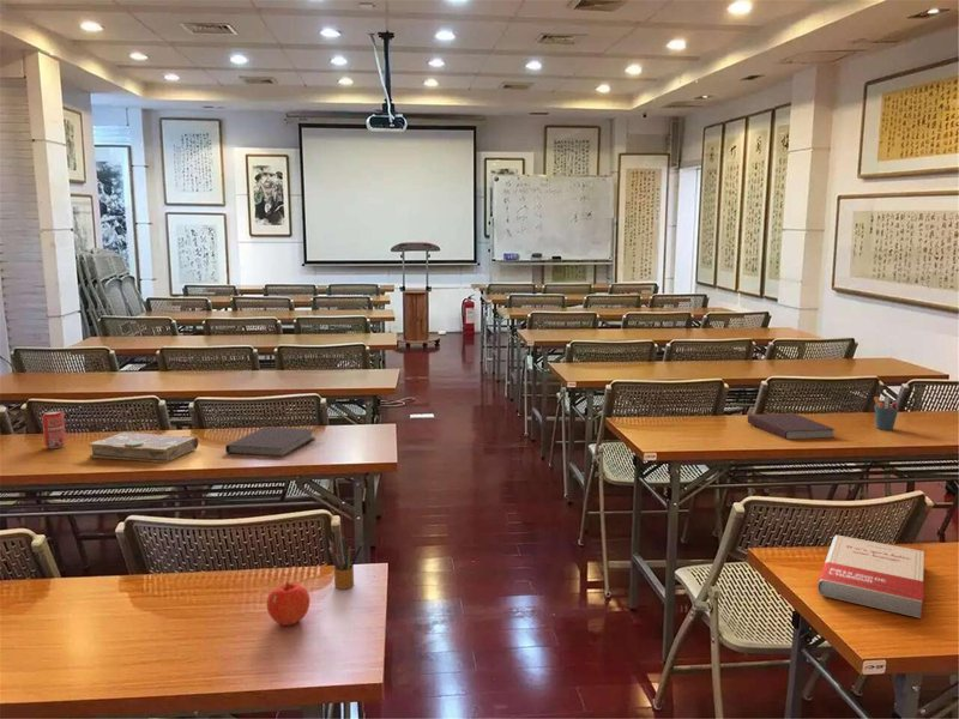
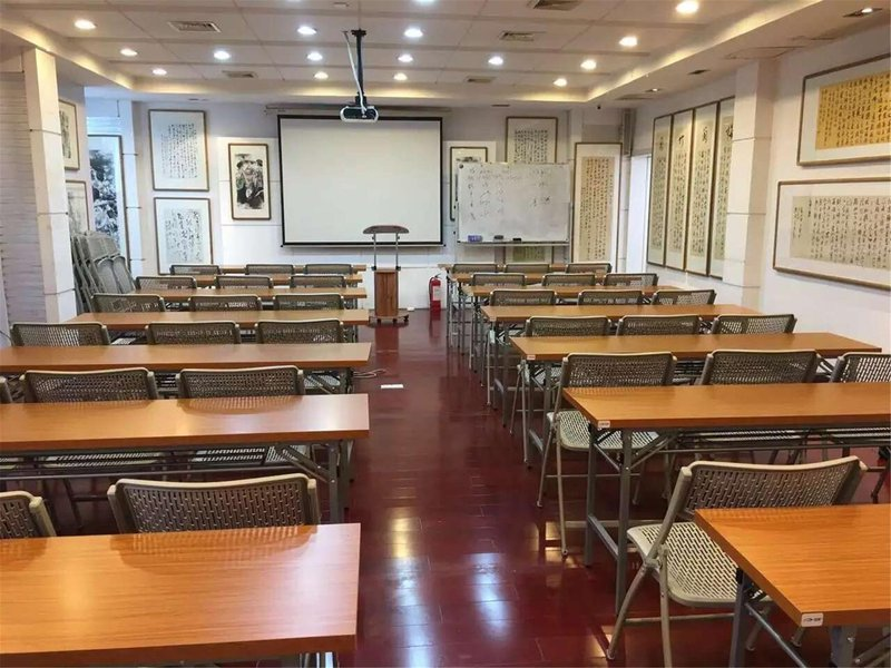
- notebook [747,412,837,440]
- book [816,533,925,620]
- notebook [224,425,316,458]
- beverage can [41,410,67,449]
- pen holder [873,395,900,431]
- book [88,431,199,464]
- apple [266,581,312,627]
- pencil box [327,534,363,590]
